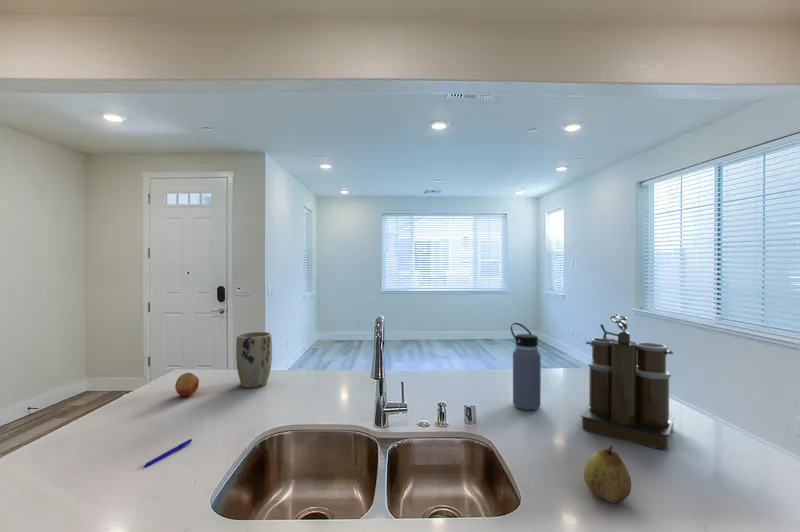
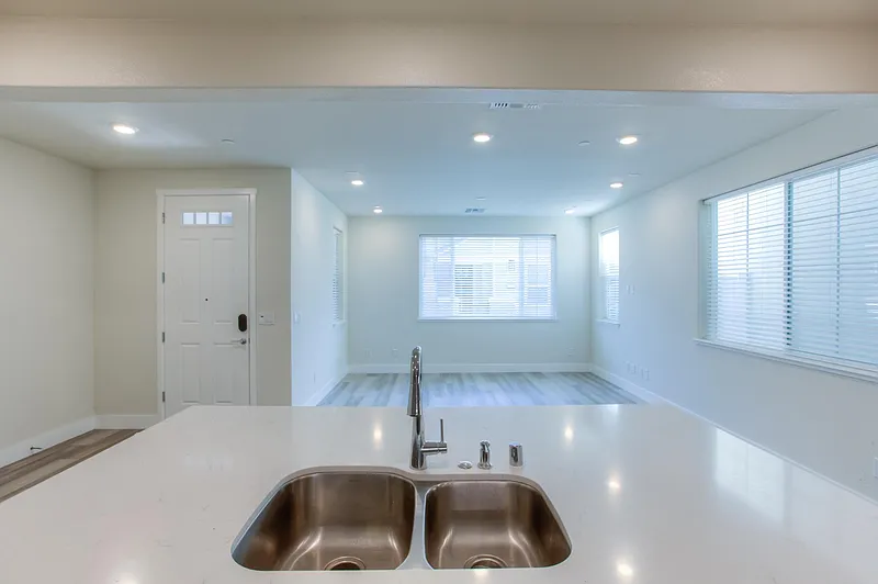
- water bottle [510,322,542,411]
- fruit [174,372,200,397]
- fruit [583,445,632,504]
- plant pot [235,331,273,389]
- coffee maker [579,313,676,450]
- pen [142,438,193,468]
